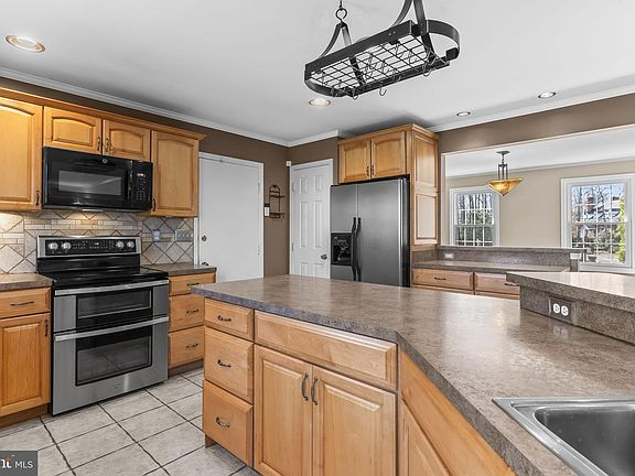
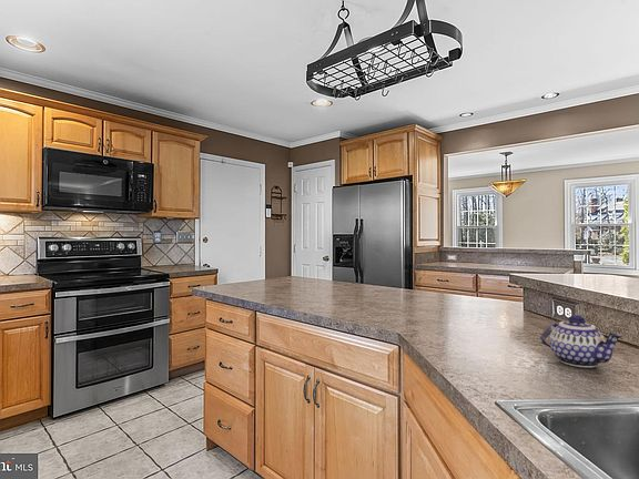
+ teapot [539,314,625,368]
